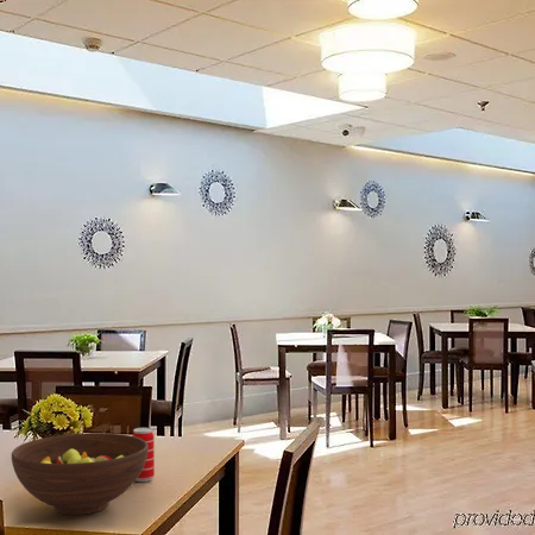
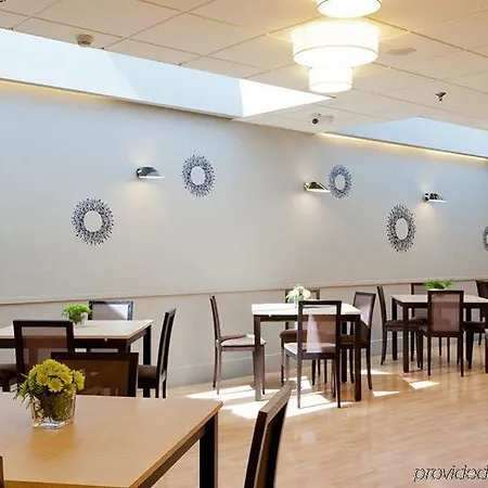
- beverage can [131,427,156,483]
- fruit bowl [11,432,147,516]
